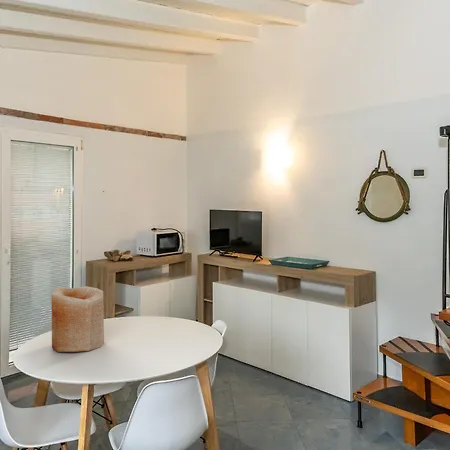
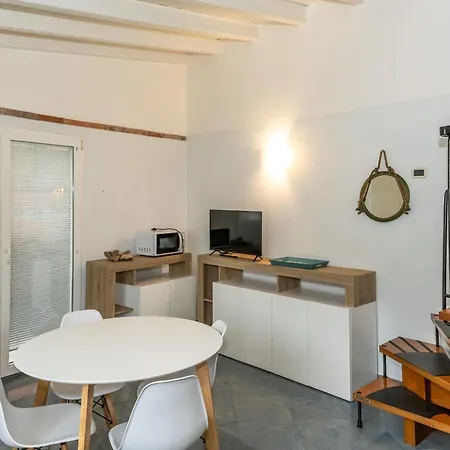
- vase [51,285,105,353]
